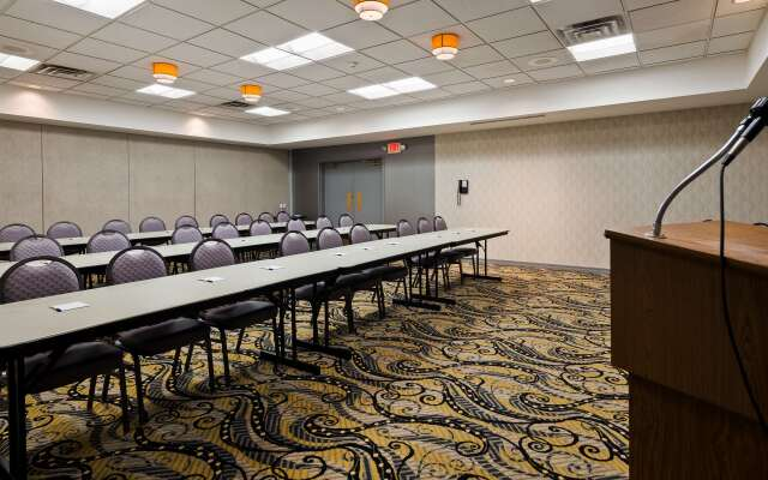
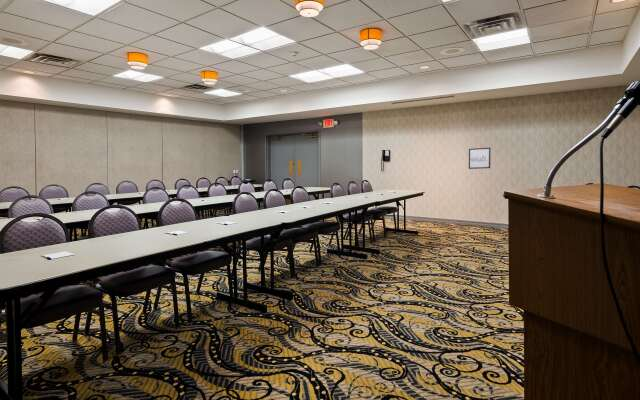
+ wall art [468,147,492,170]
